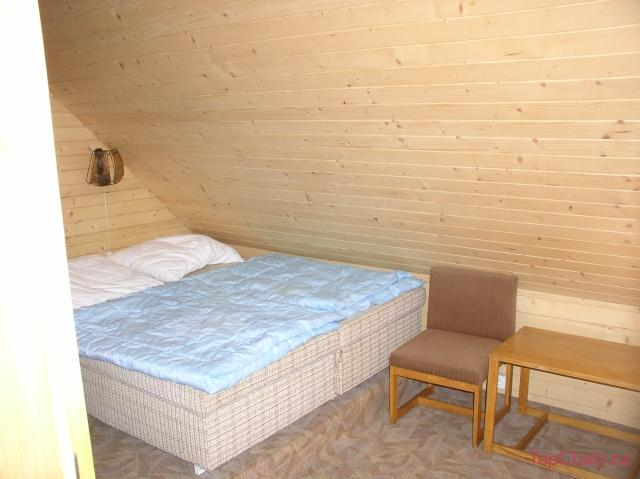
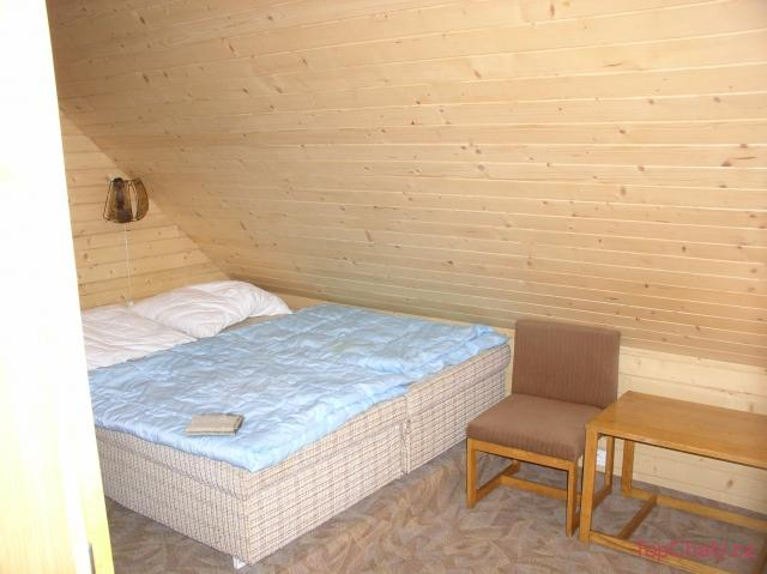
+ washcloth [182,413,243,436]
